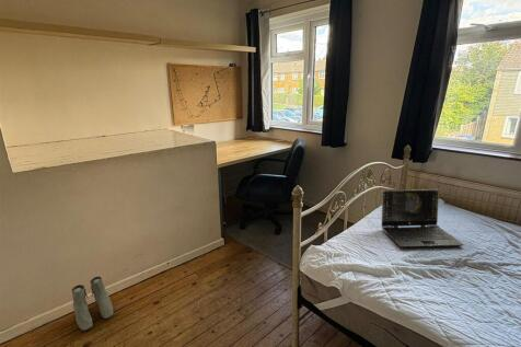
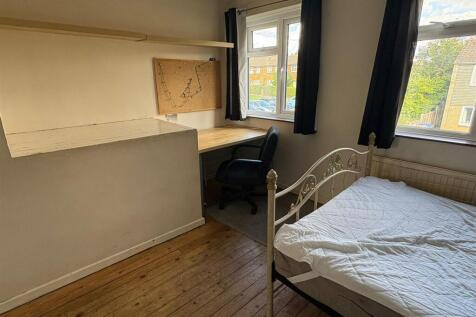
- boots [71,276,115,332]
- laptop computer [381,188,464,248]
